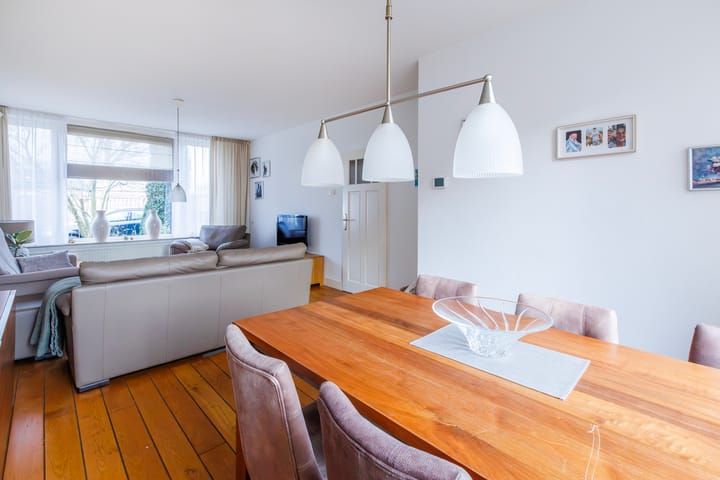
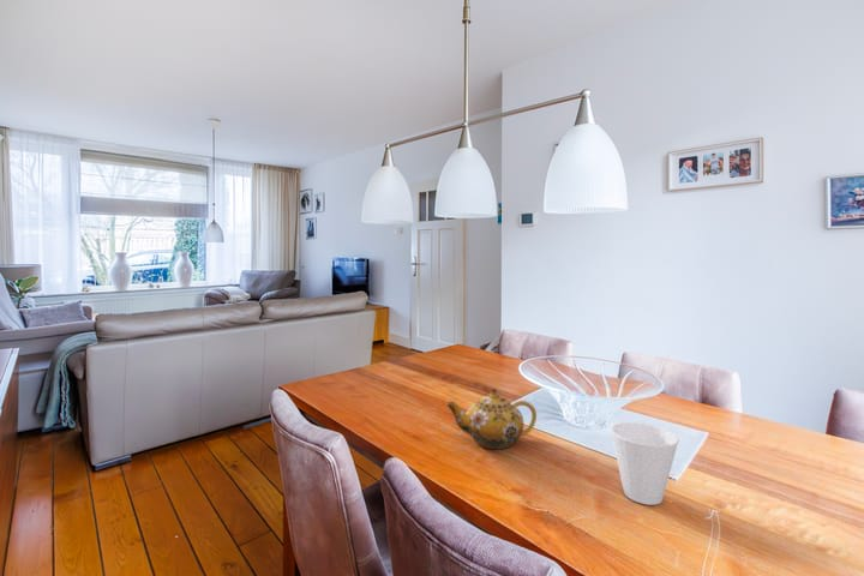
+ cup [610,421,680,506]
+ teapot [445,388,538,450]
